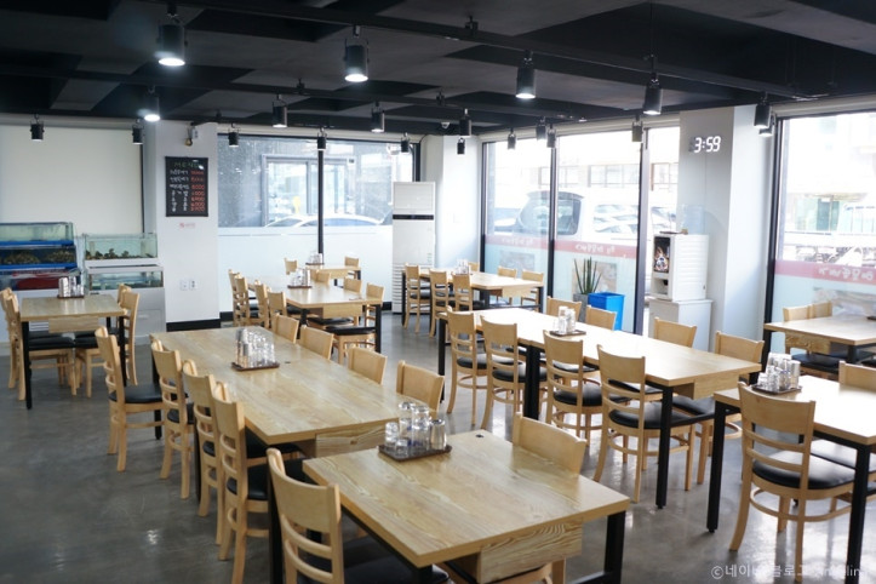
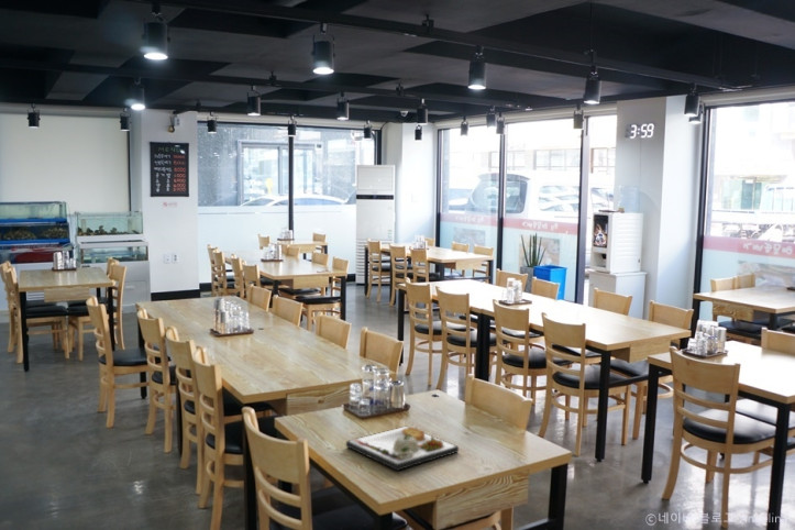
+ dinner plate [345,426,460,472]
